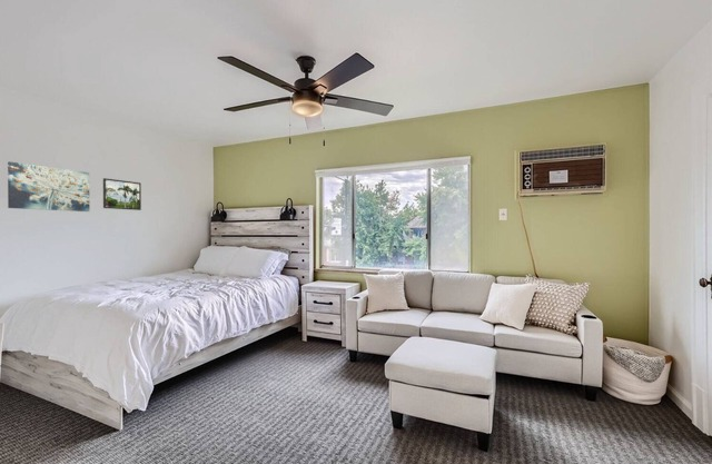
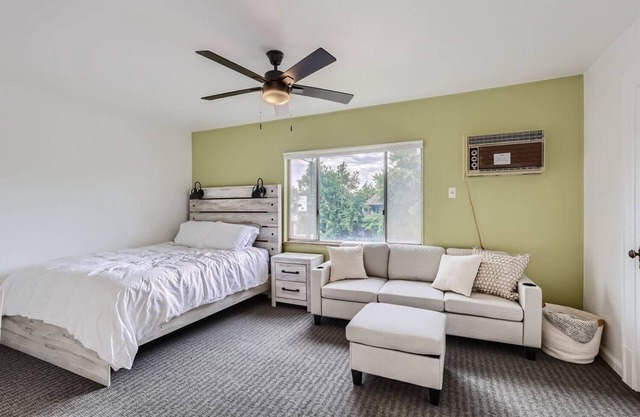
- wall art [7,160,91,213]
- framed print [102,177,142,211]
